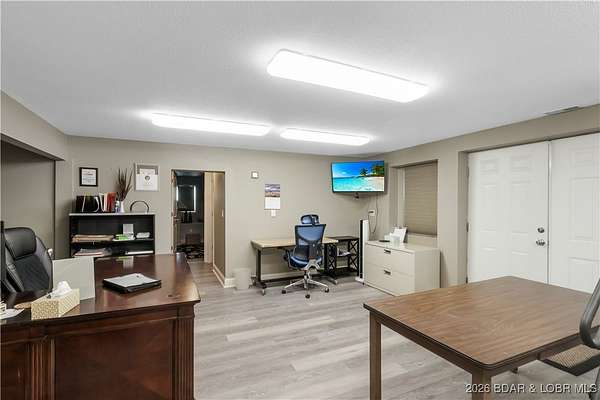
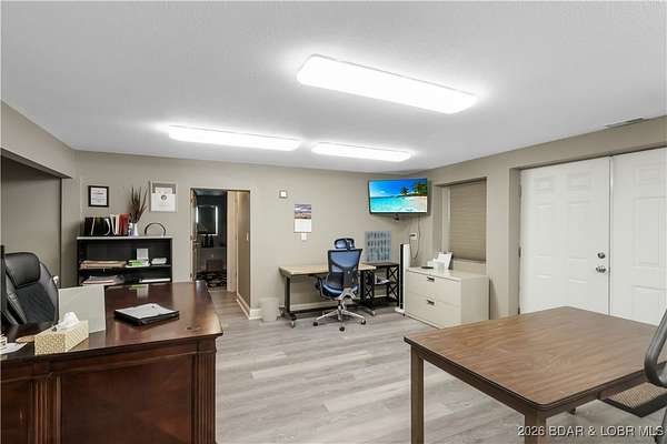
+ wall art [364,230,392,264]
